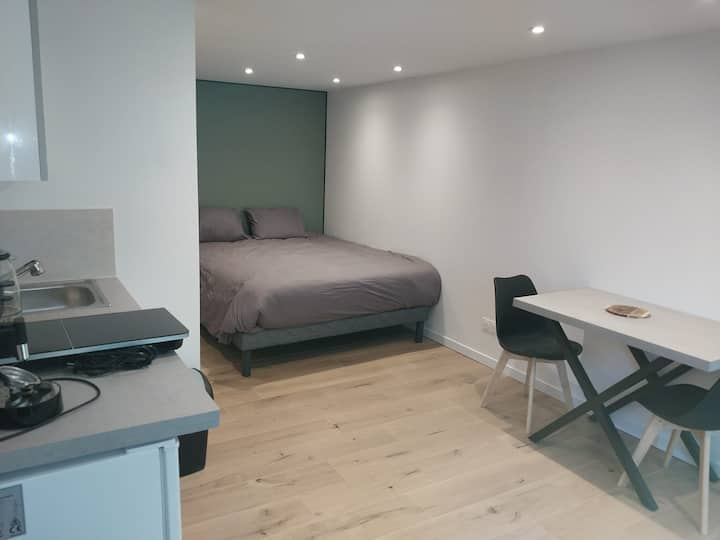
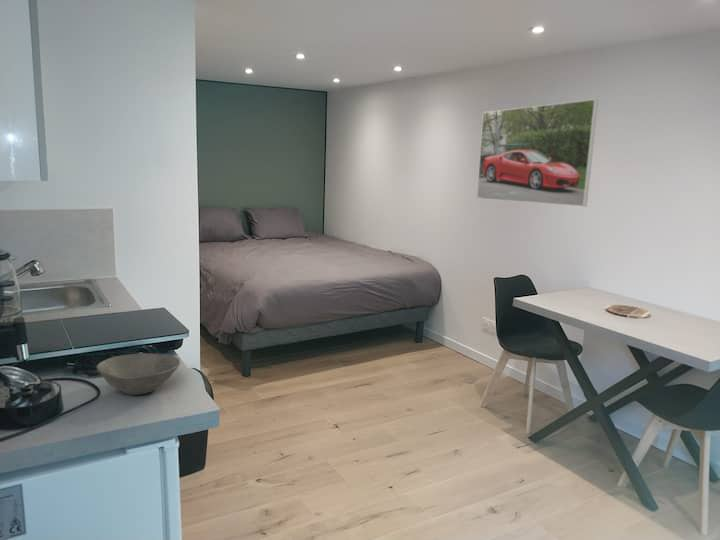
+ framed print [476,98,599,207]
+ bowl [96,352,181,396]
